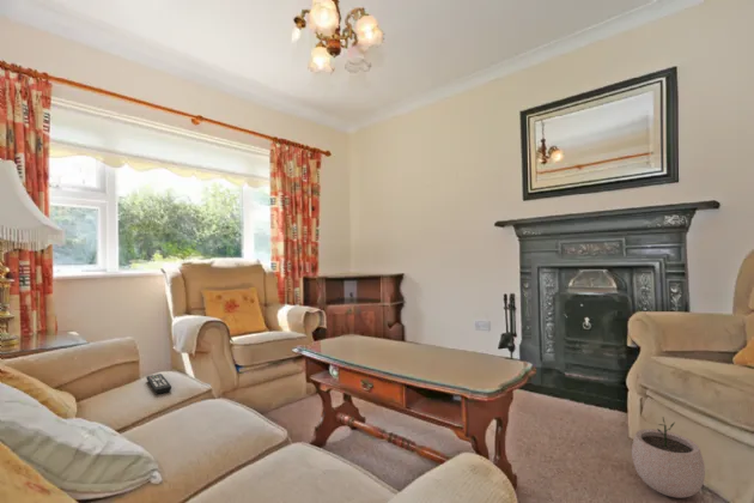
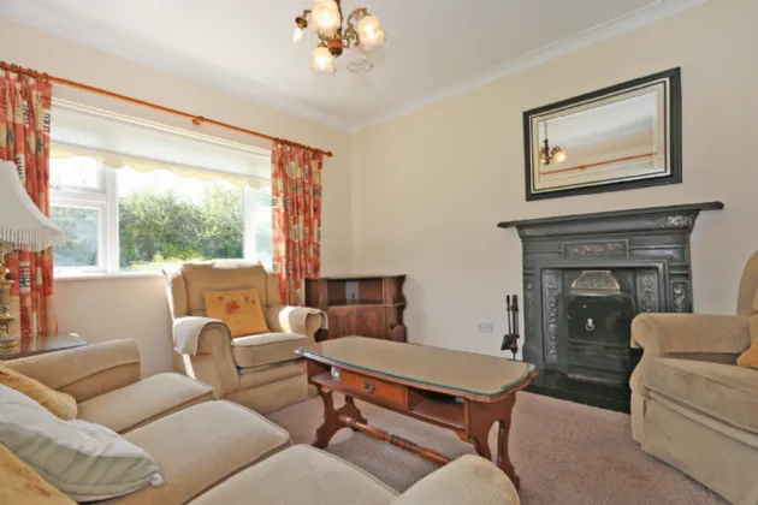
- plant pot [631,417,706,499]
- remote control [145,372,172,395]
